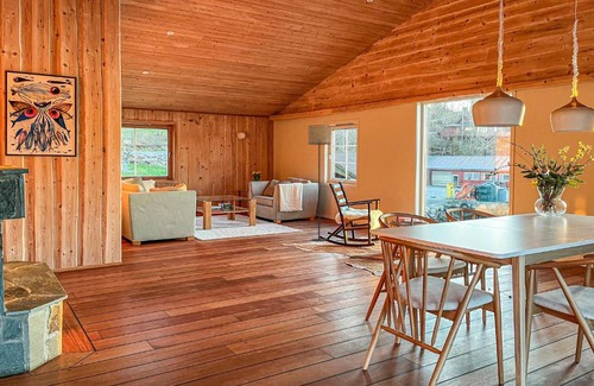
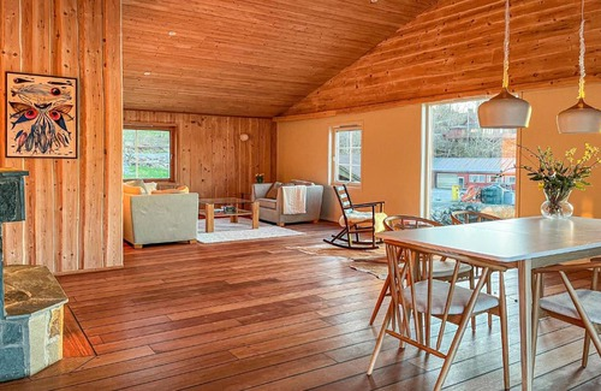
- floor lamp [308,124,331,242]
